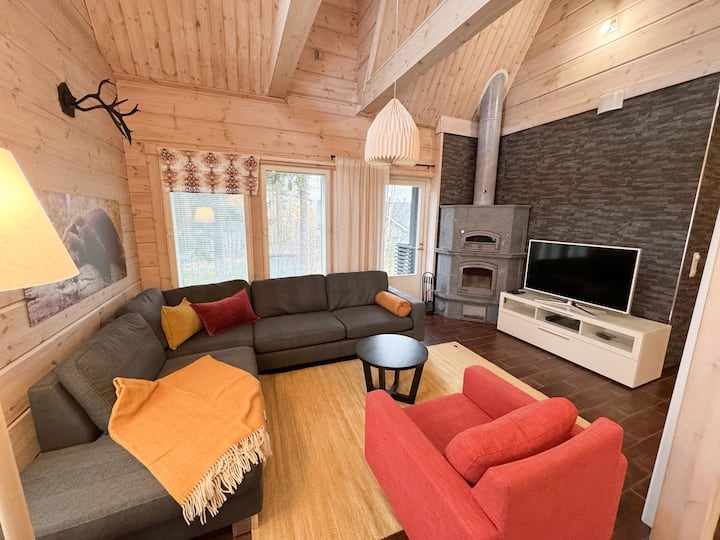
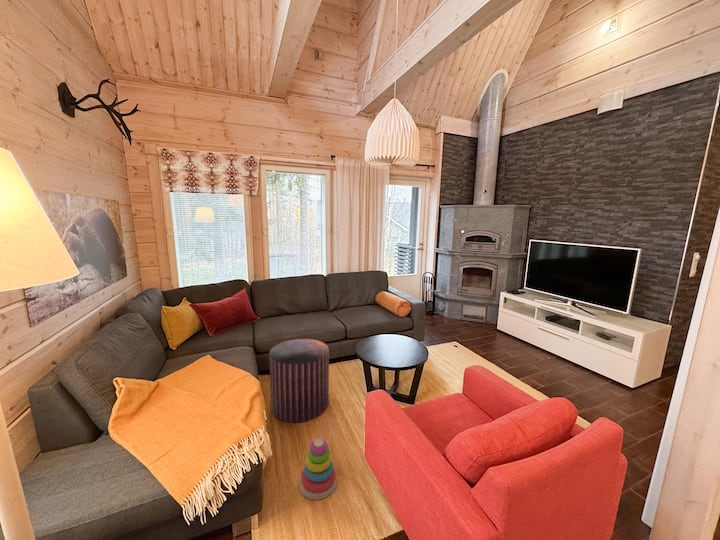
+ pouf [268,338,330,423]
+ stacking toy [298,438,338,501]
